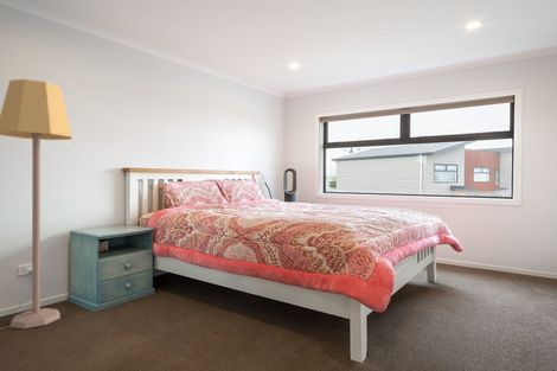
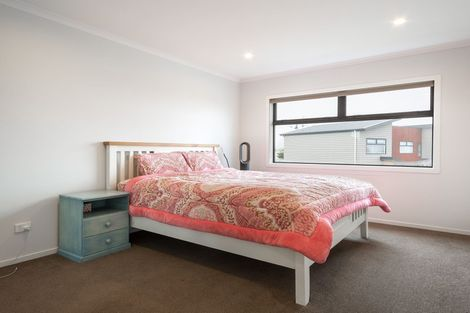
- lamp [0,78,73,330]
